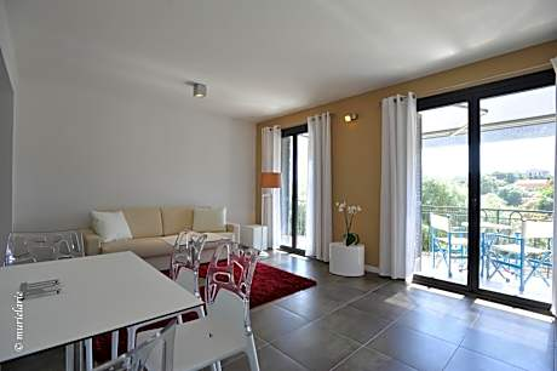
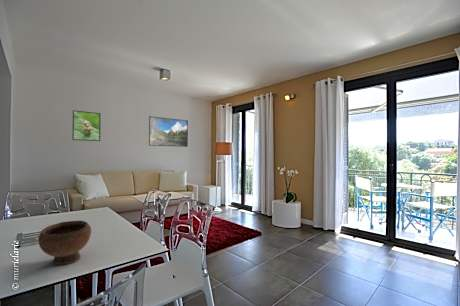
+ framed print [148,115,189,148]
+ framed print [71,109,102,142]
+ bowl [37,219,92,266]
